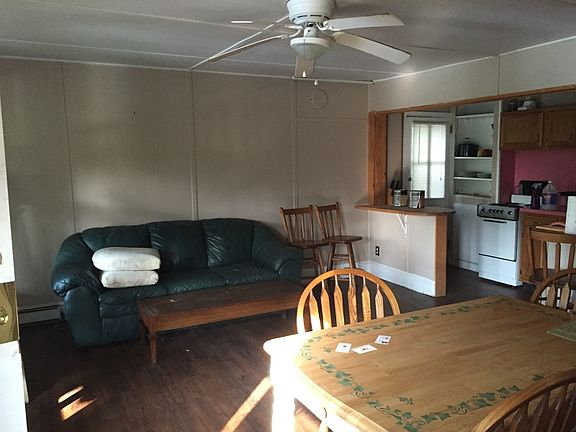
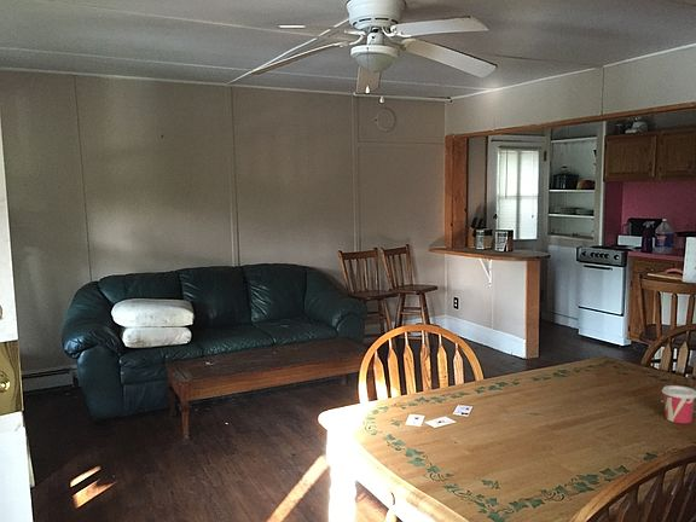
+ cup [661,384,696,424]
